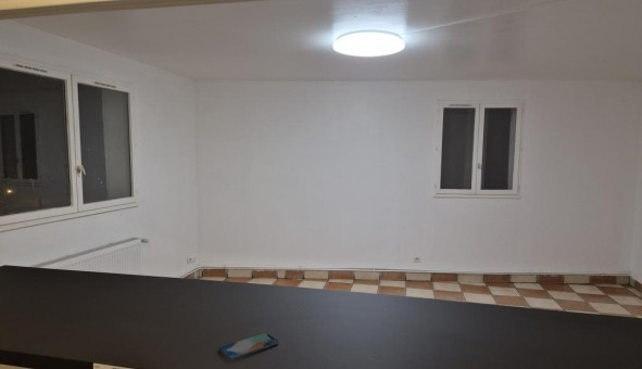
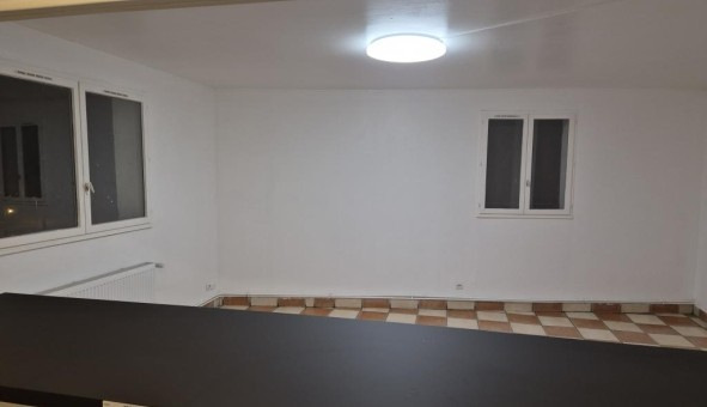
- smartphone [218,332,279,361]
